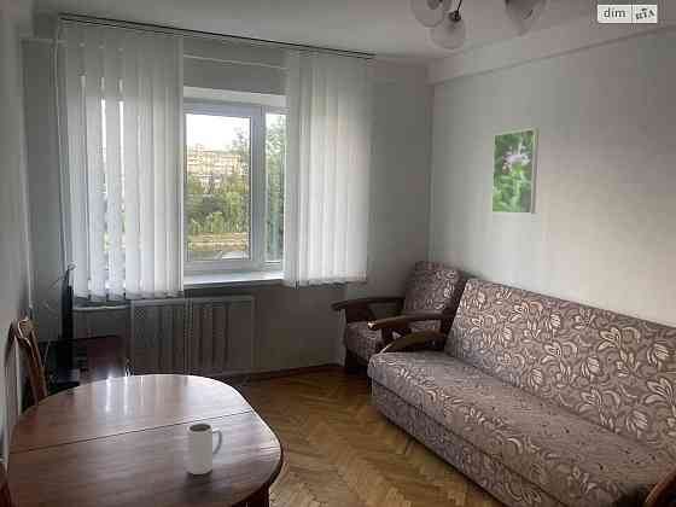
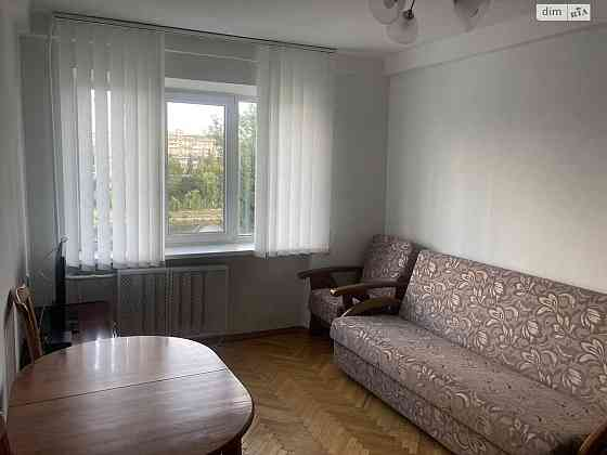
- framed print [490,128,540,215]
- mug [186,422,223,476]
